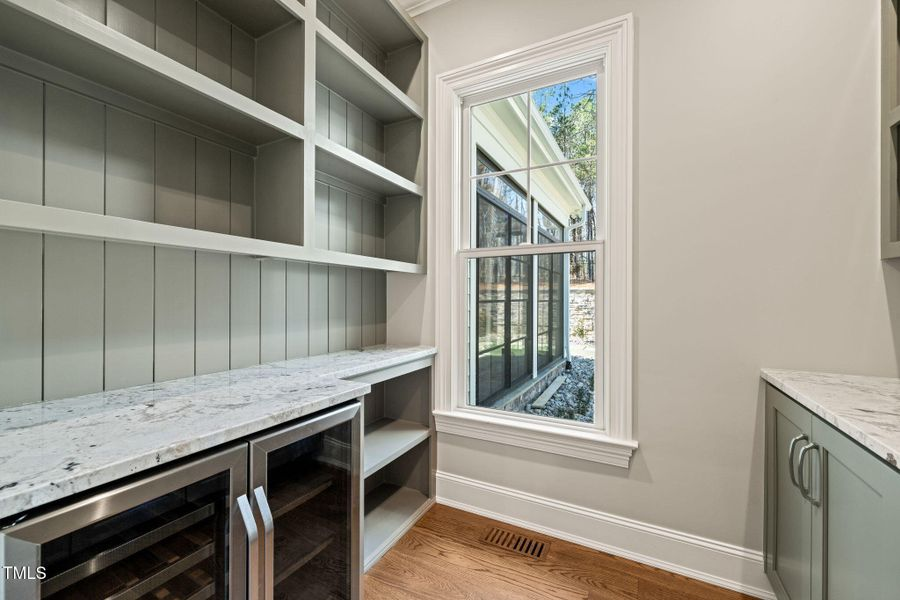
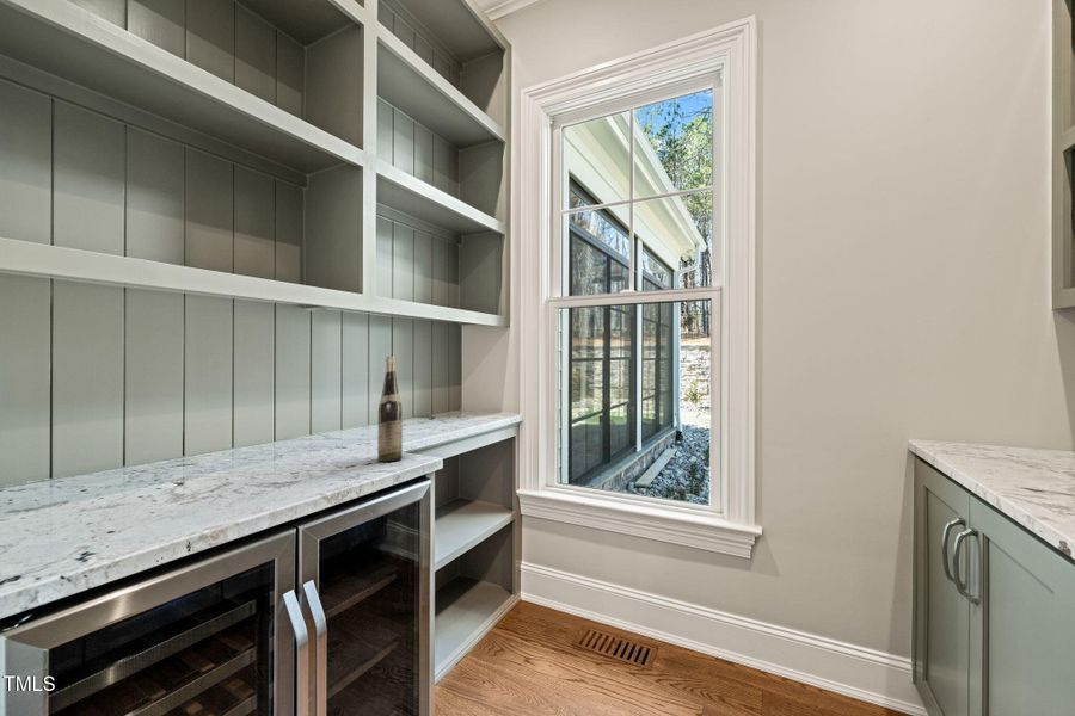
+ wine bottle [376,356,404,463]
